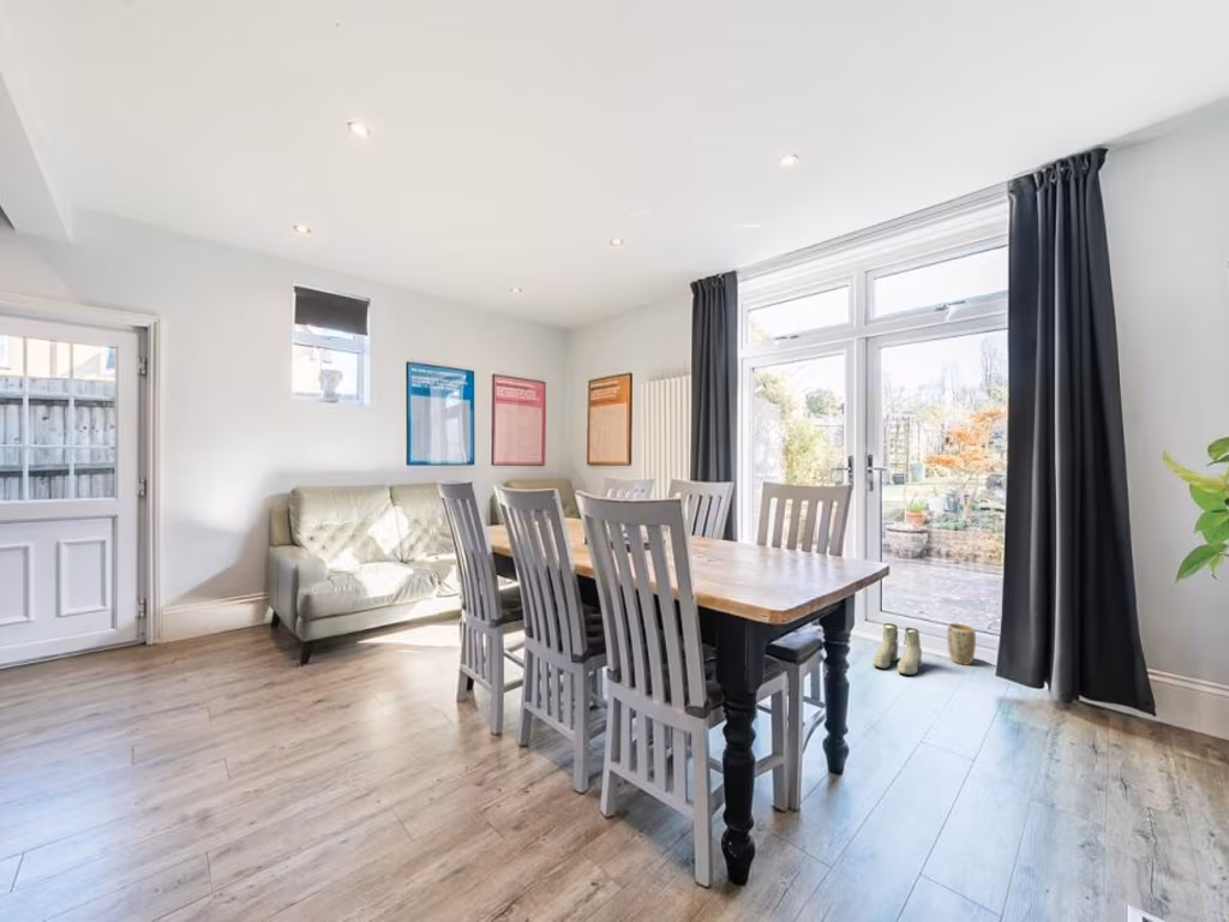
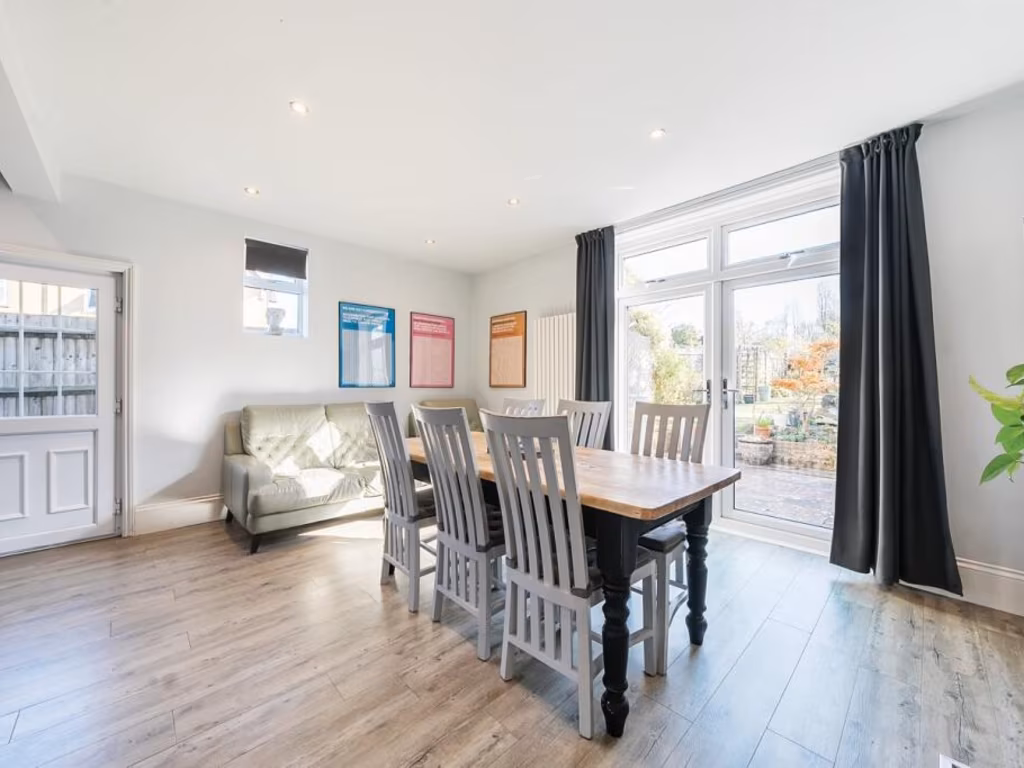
- boots [871,622,923,676]
- plant pot [946,622,977,666]
